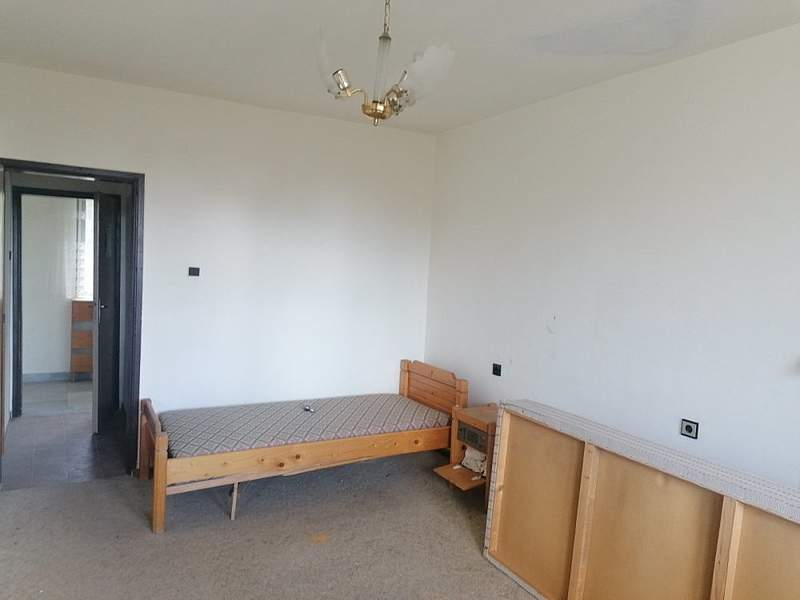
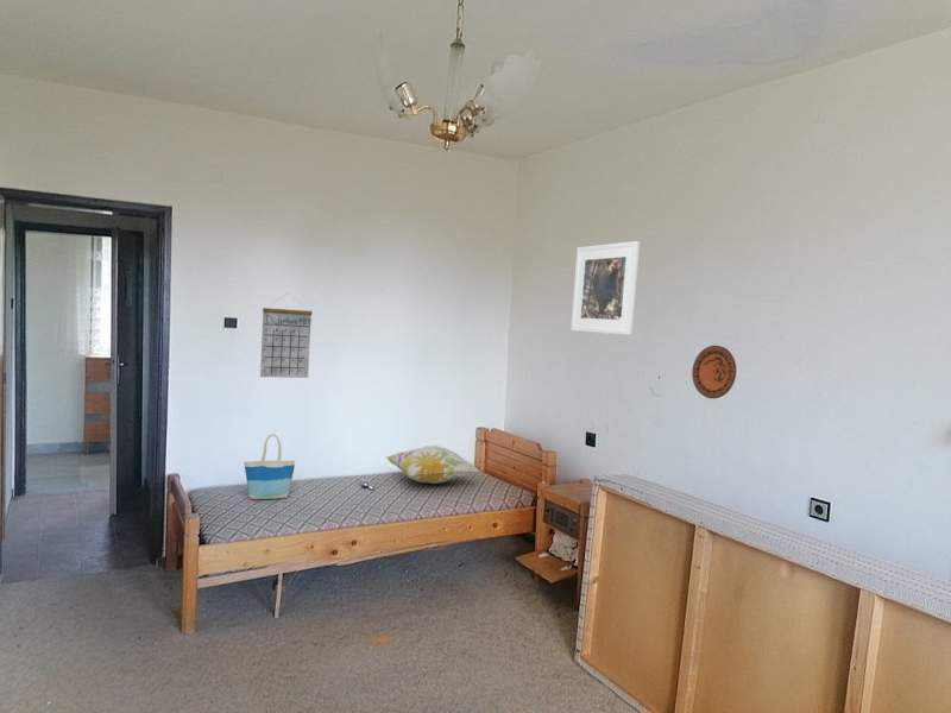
+ tote bag [243,433,296,500]
+ decorative plate [691,345,737,399]
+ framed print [569,240,641,336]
+ calendar [259,292,314,379]
+ decorative pillow [385,444,483,485]
